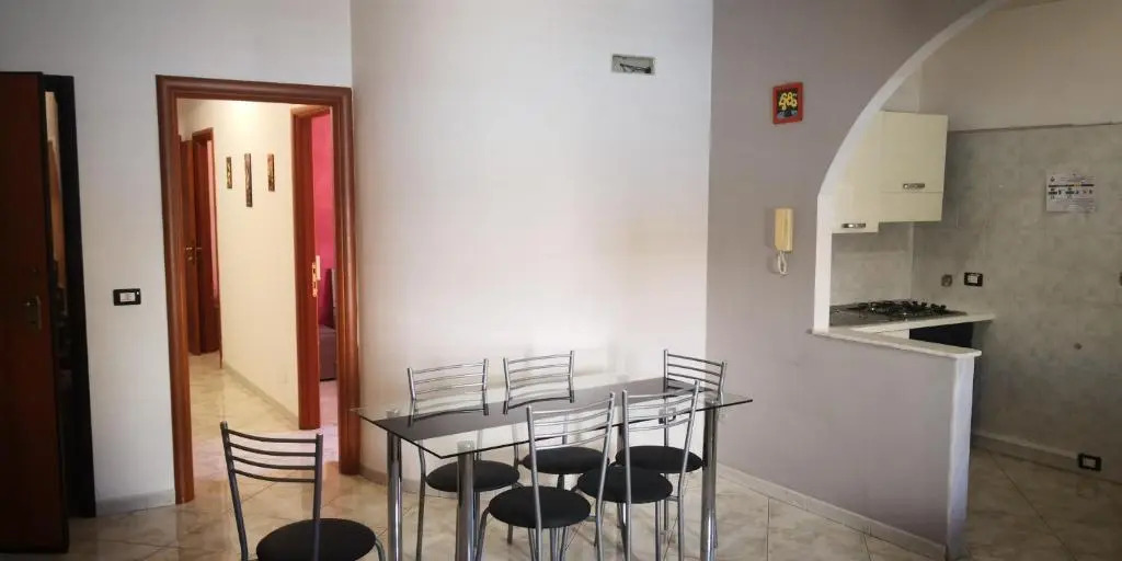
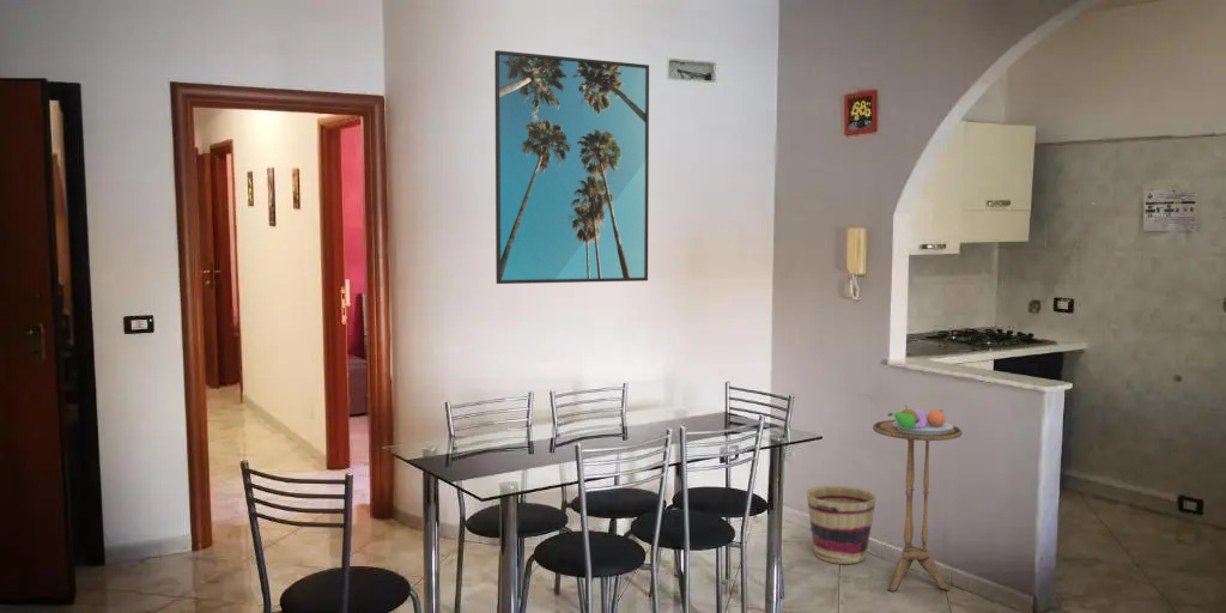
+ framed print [493,49,650,285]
+ side table [872,419,963,593]
+ fruit bowl [886,403,954,436]
+ basket [806,485,878,565]
